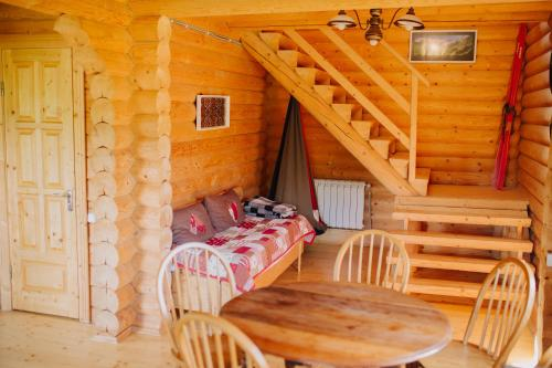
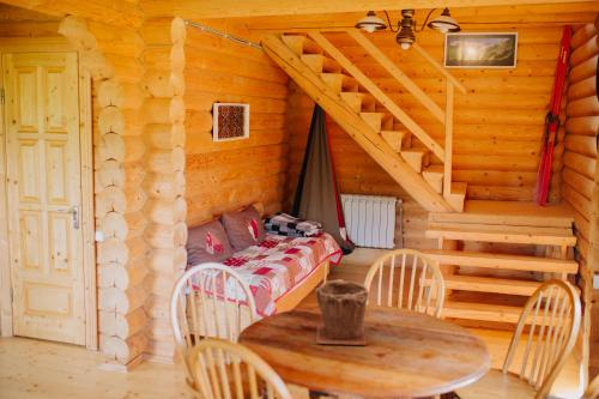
+ plant pot [314,278,370,346]
